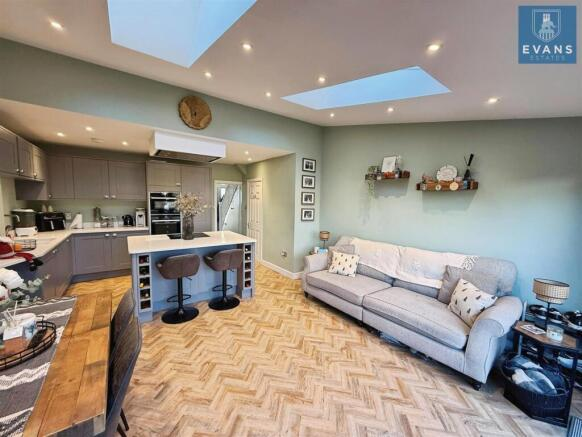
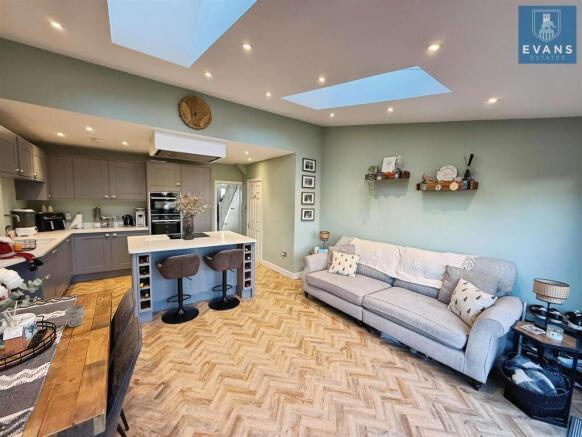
+ mug [64,304,85,328]
